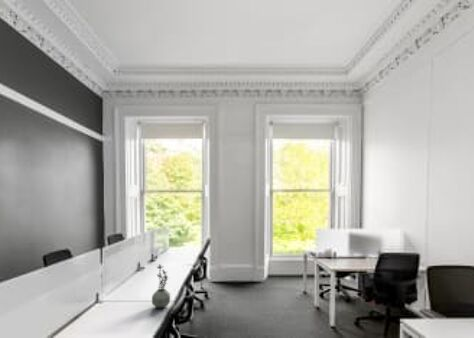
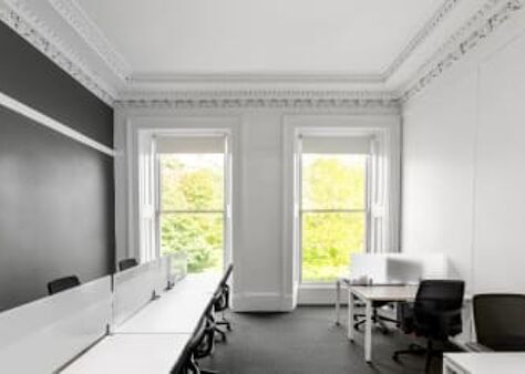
- potted plant [151,263,171,309]
